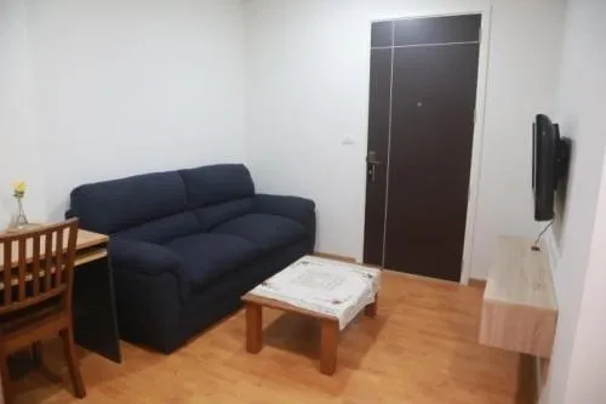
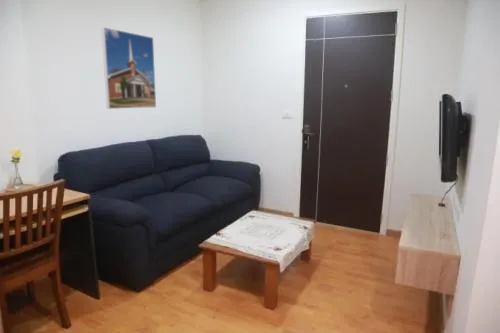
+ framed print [100,26,157,110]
